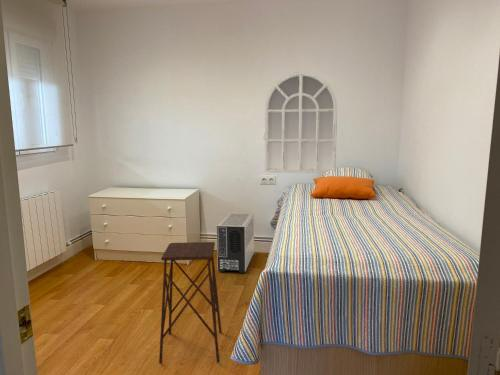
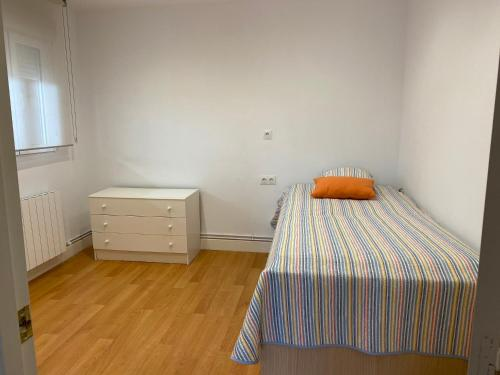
- air purifier [216,211,255,274]
- mirror [264,71,338,174]
- side table [158,241,223,365]
